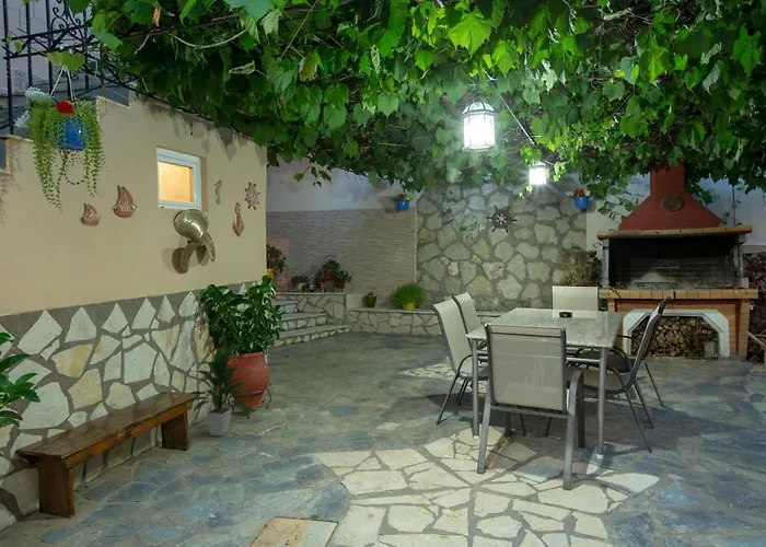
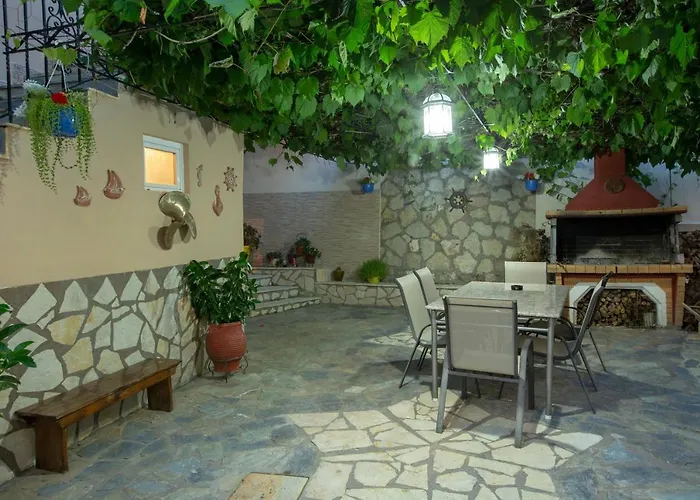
- indoor plant [188,345,251,437]
